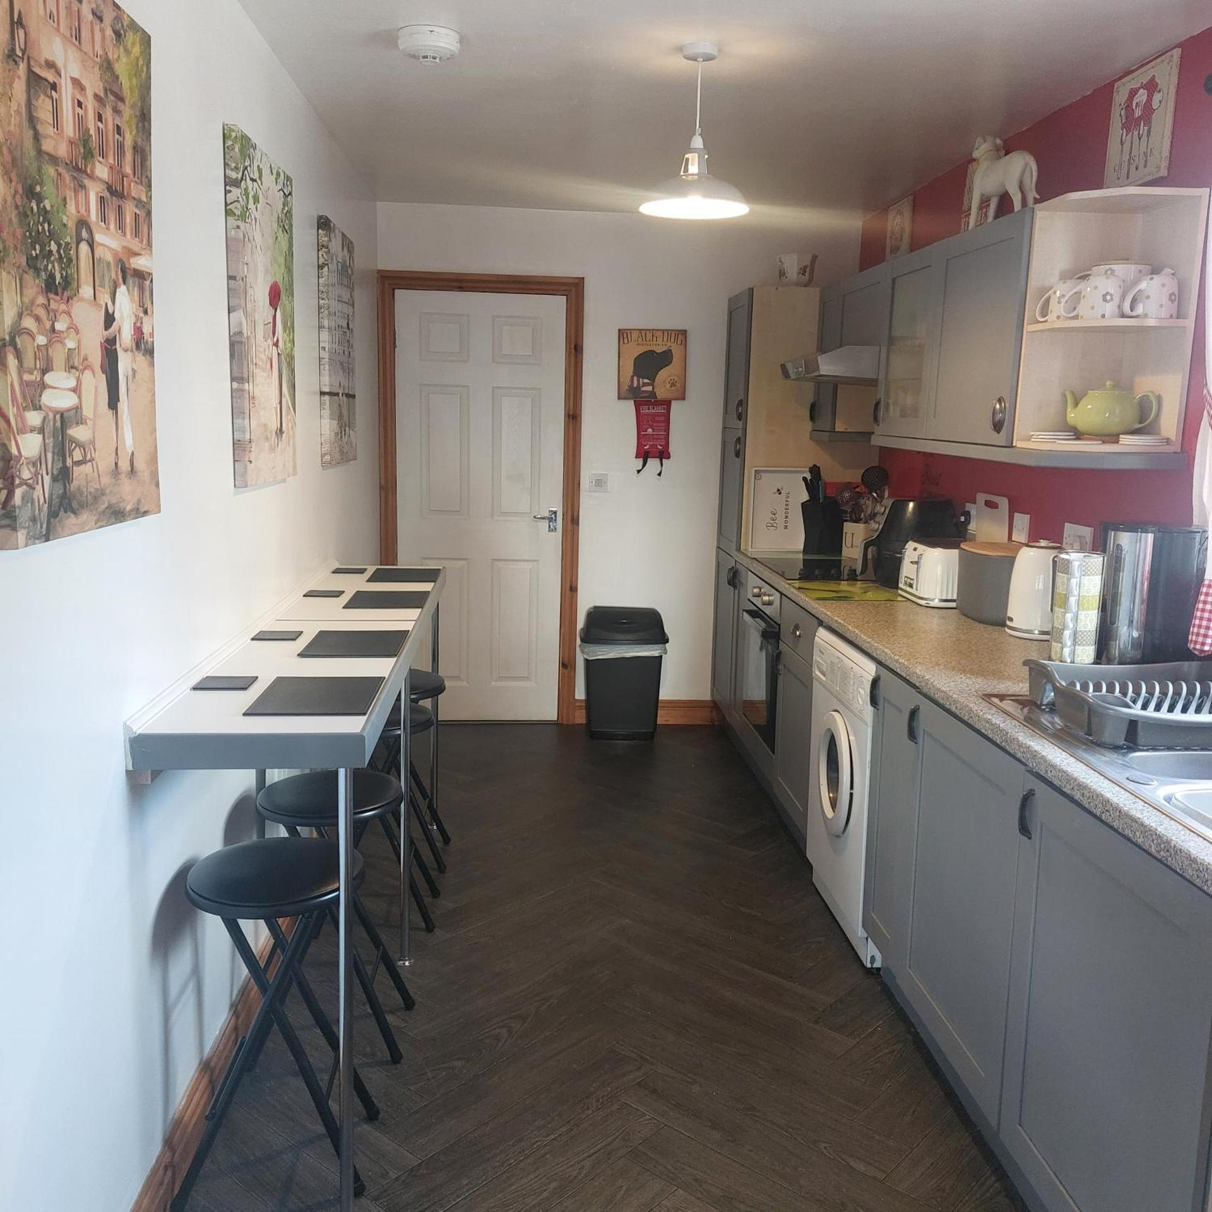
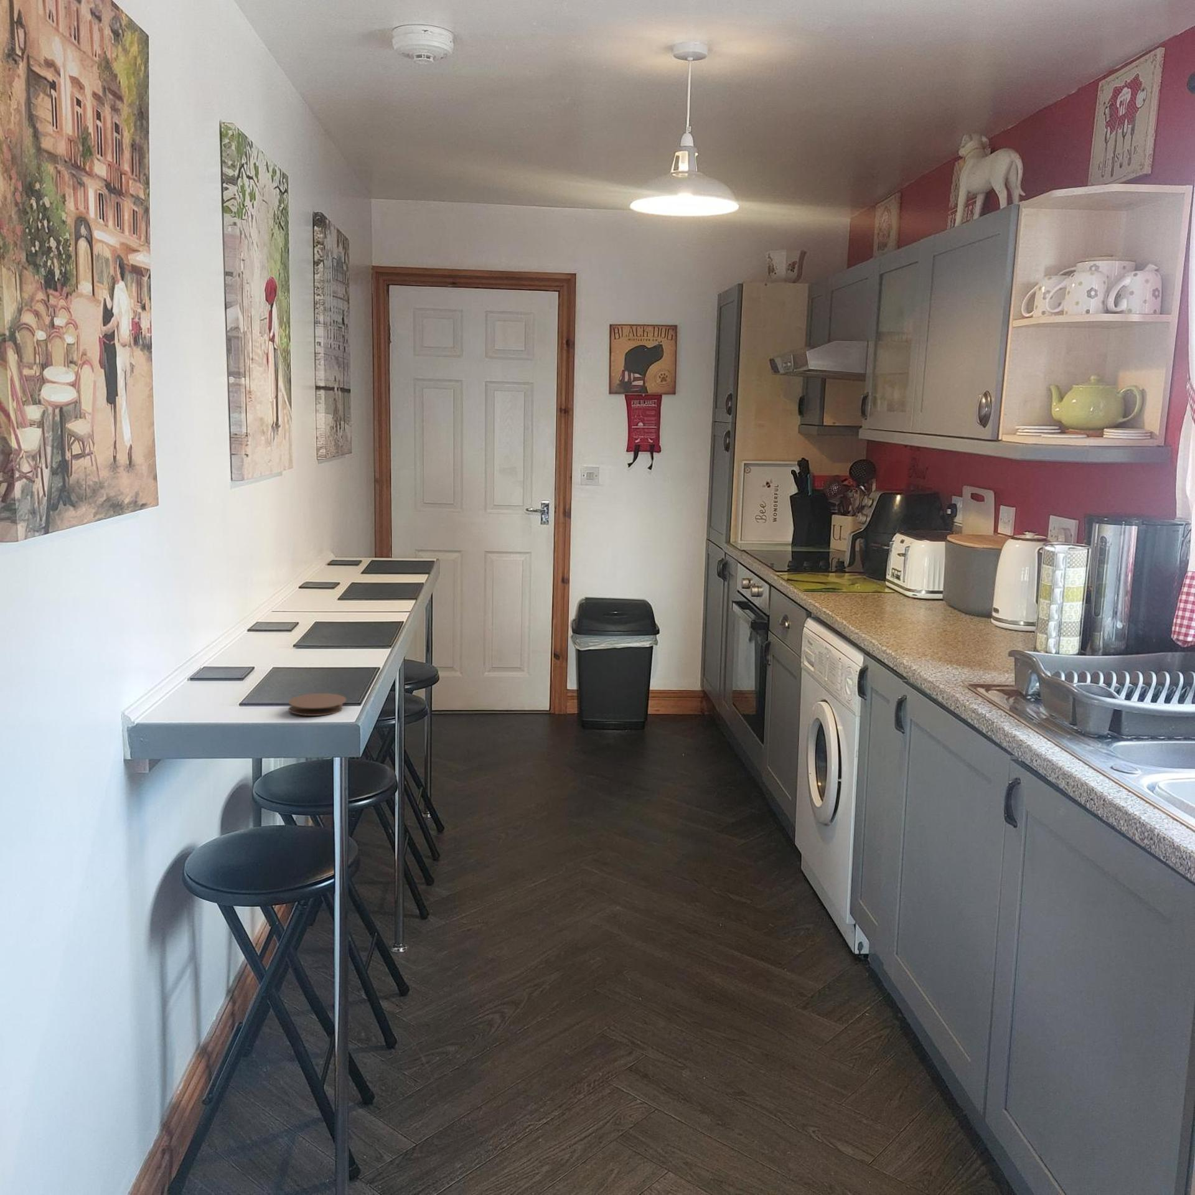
+ coaster [288,693,347,717]
